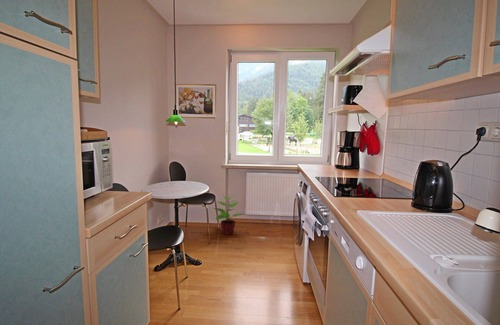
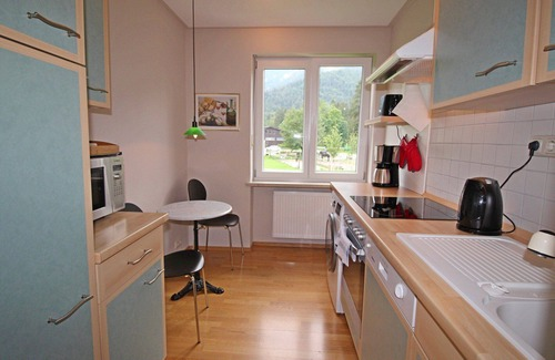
- potted plant [212,194,247,236]
